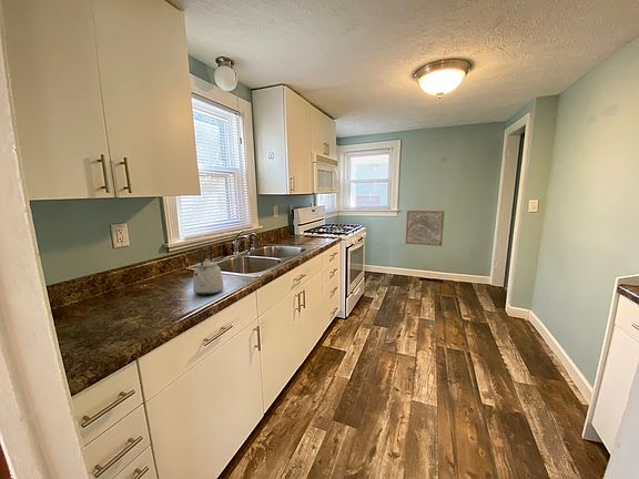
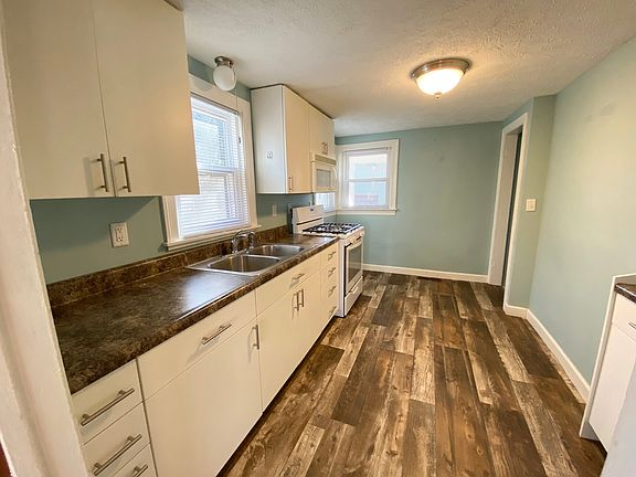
- wall art [405,210,445,247]
- kettle [192,244,224,297]
